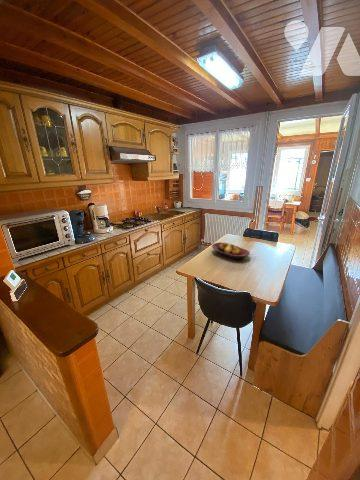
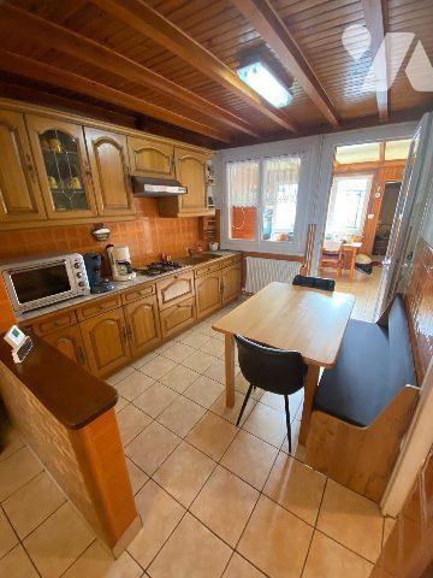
- fruit bowl [211,242,251,260]
